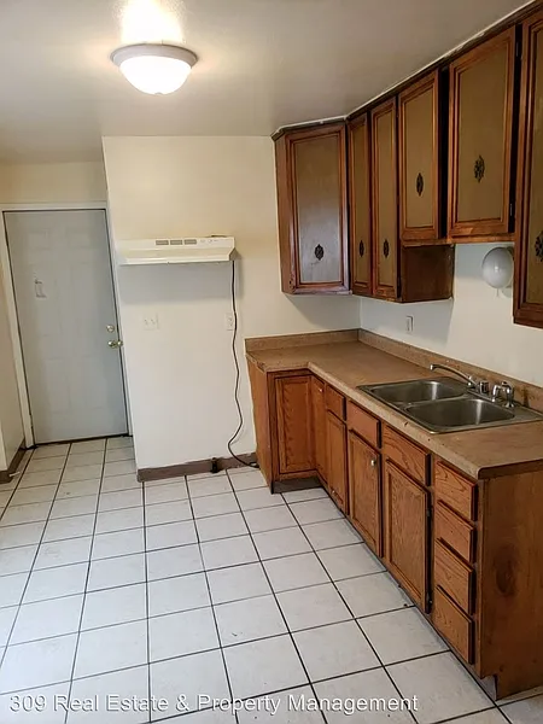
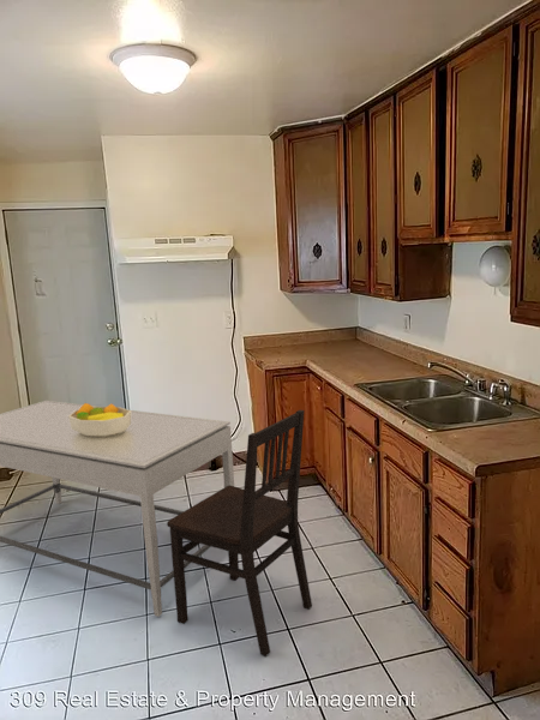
+ dining table [0,400,235,618]
+ fruit bowl [68,402,131,437]
+ dining chair [166,409,313,658]
